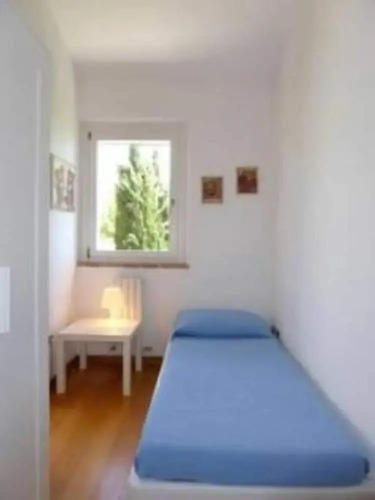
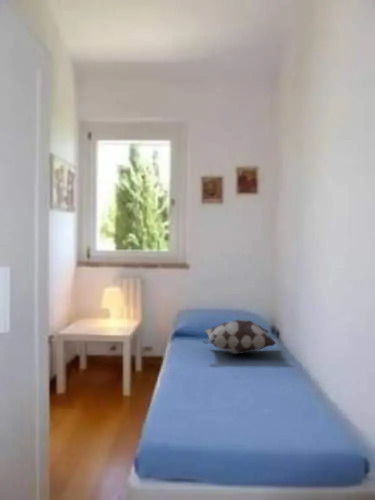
+ decorative pillow [202,319,277,355]
